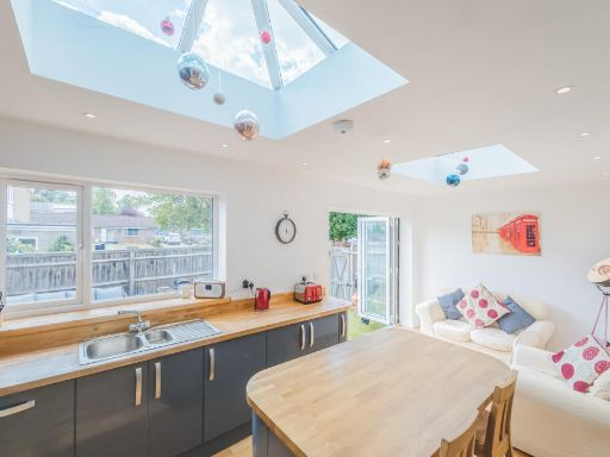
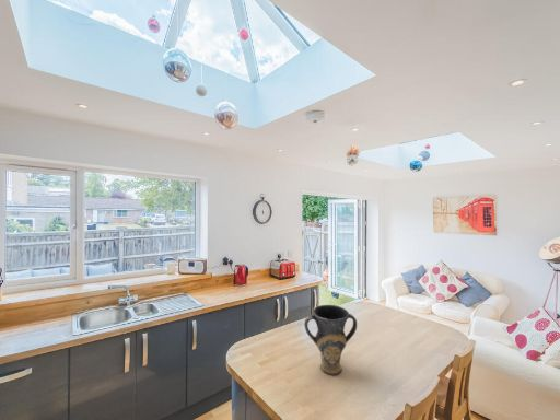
+ vase [303,304,358,376]
